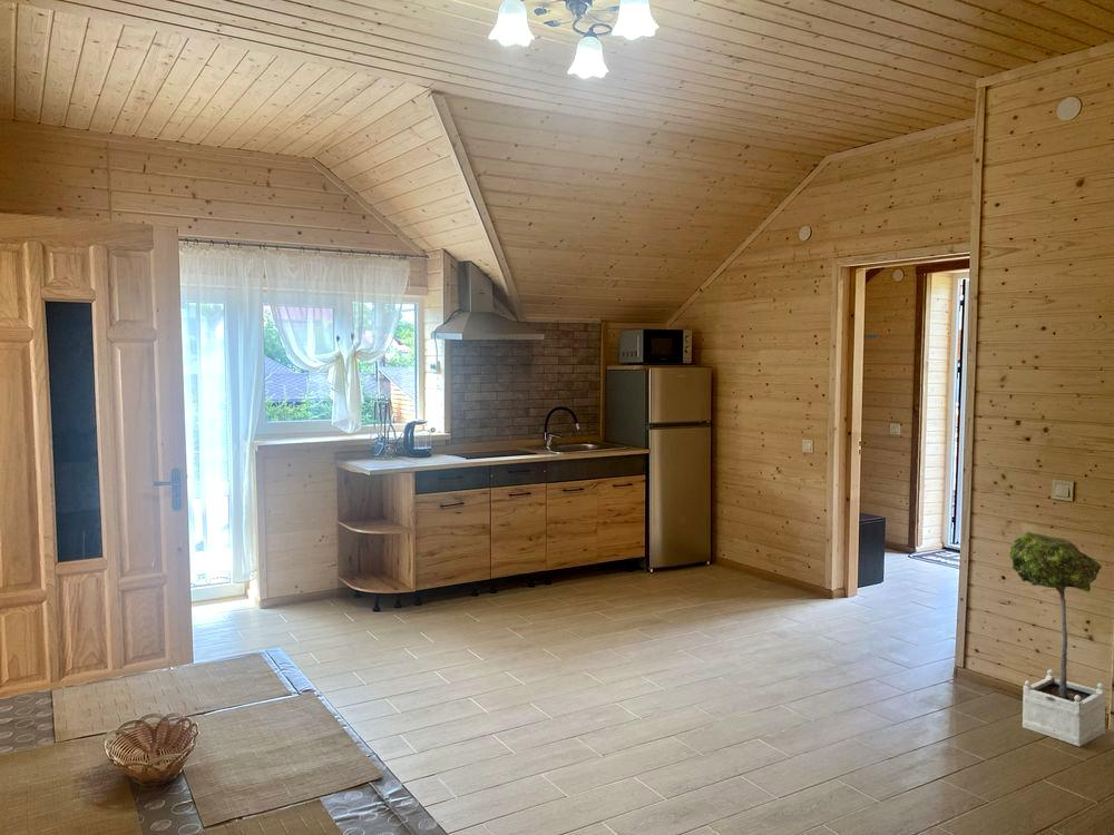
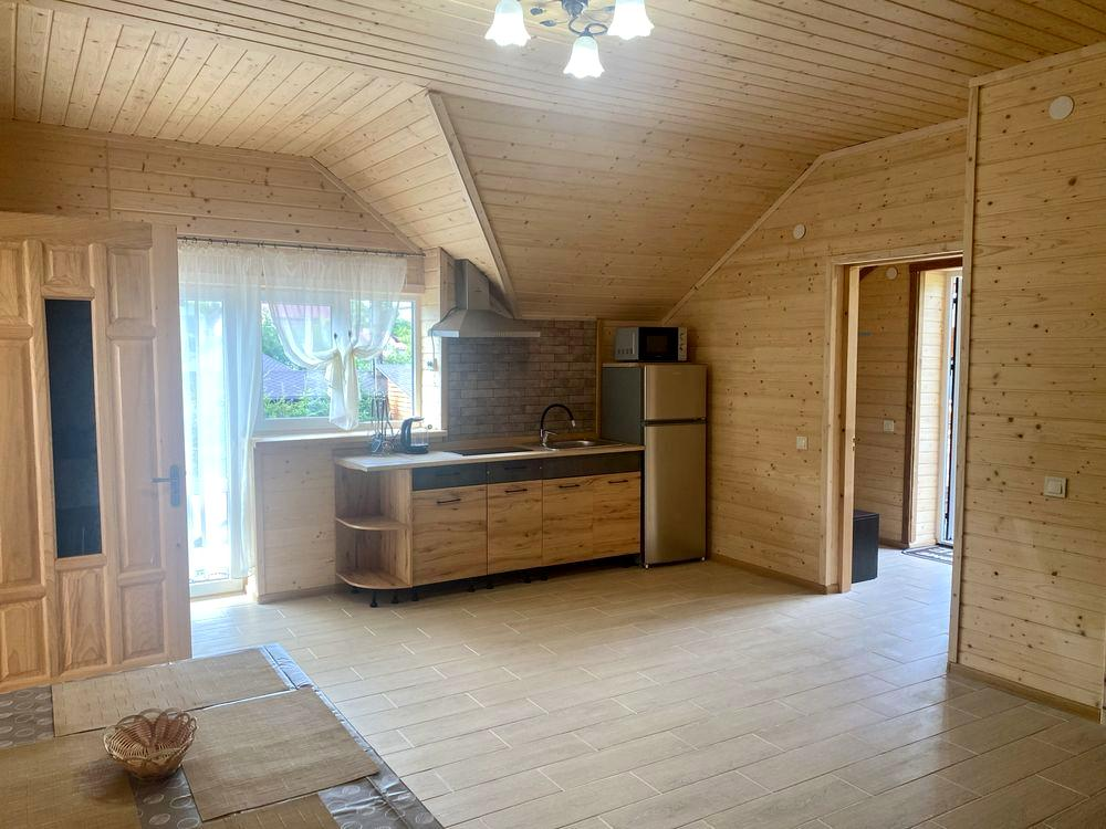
- potted tree [1008,530,1106,747]
